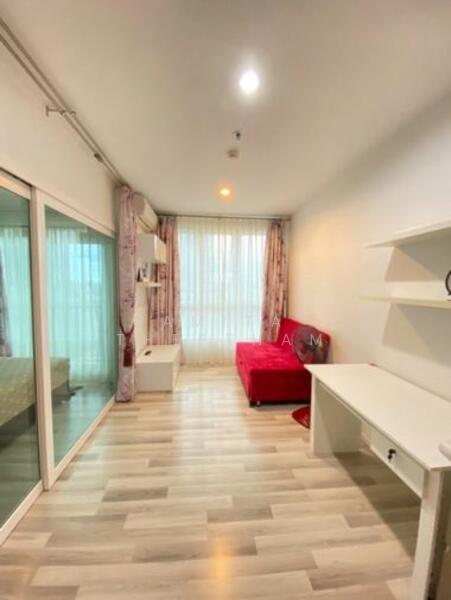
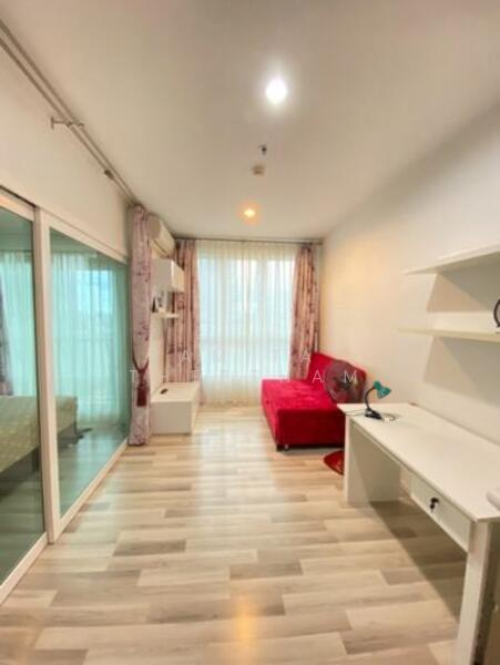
+ desk lamp [343,379,396,421]
